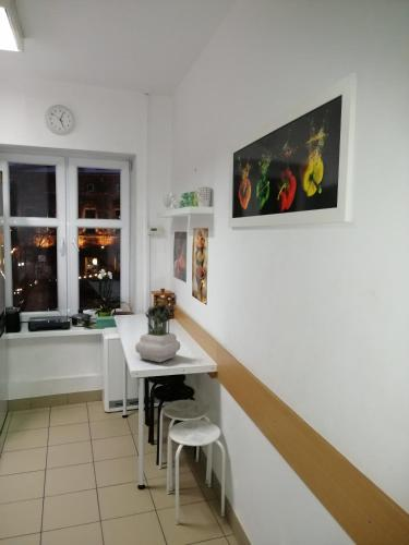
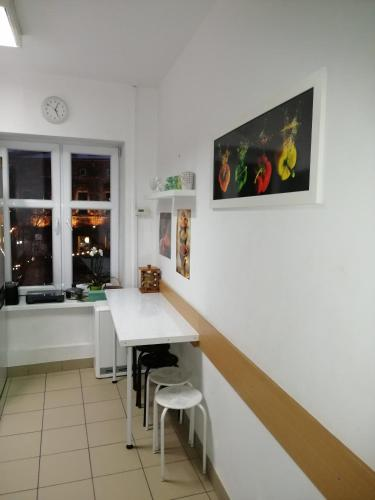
- potted plant [134,303,182,363]
